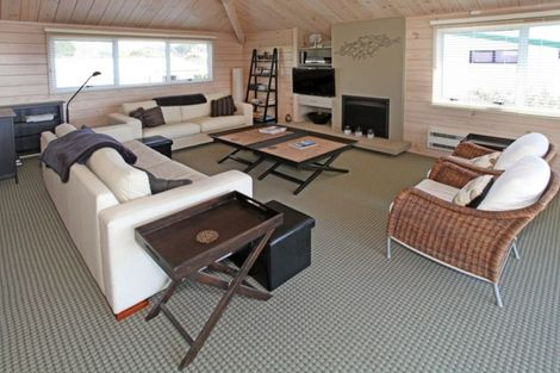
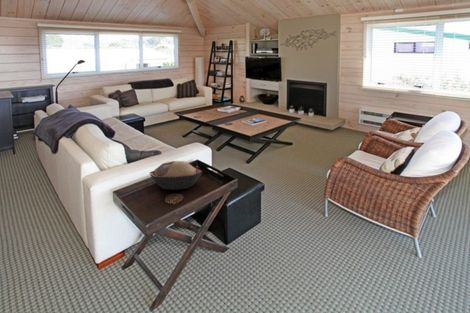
+ decorative bowl [148,160,203,191]
